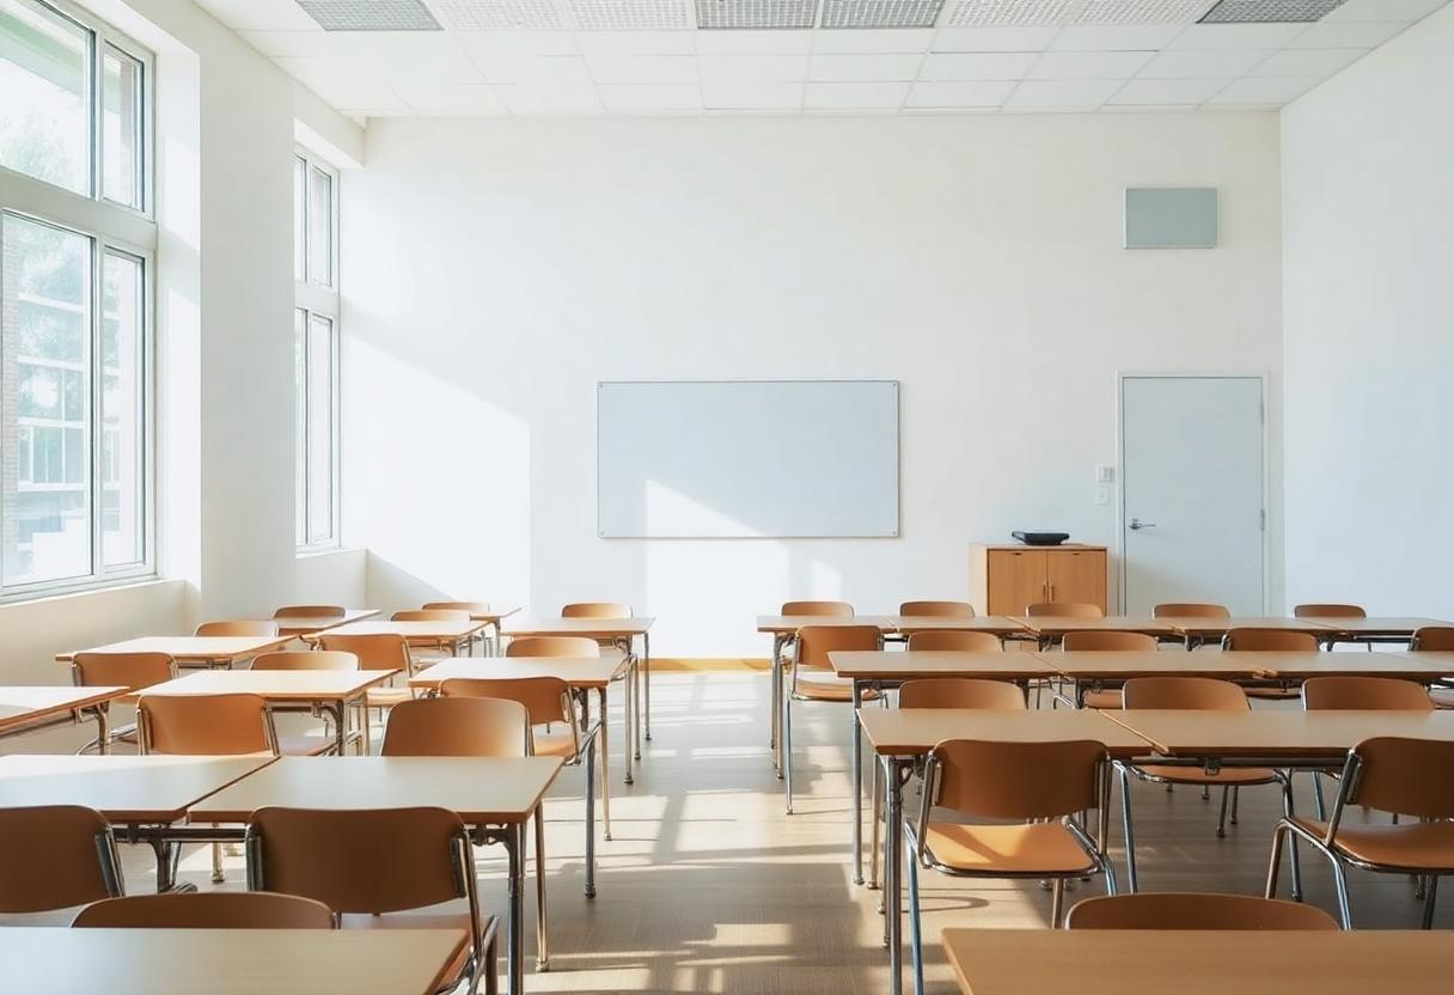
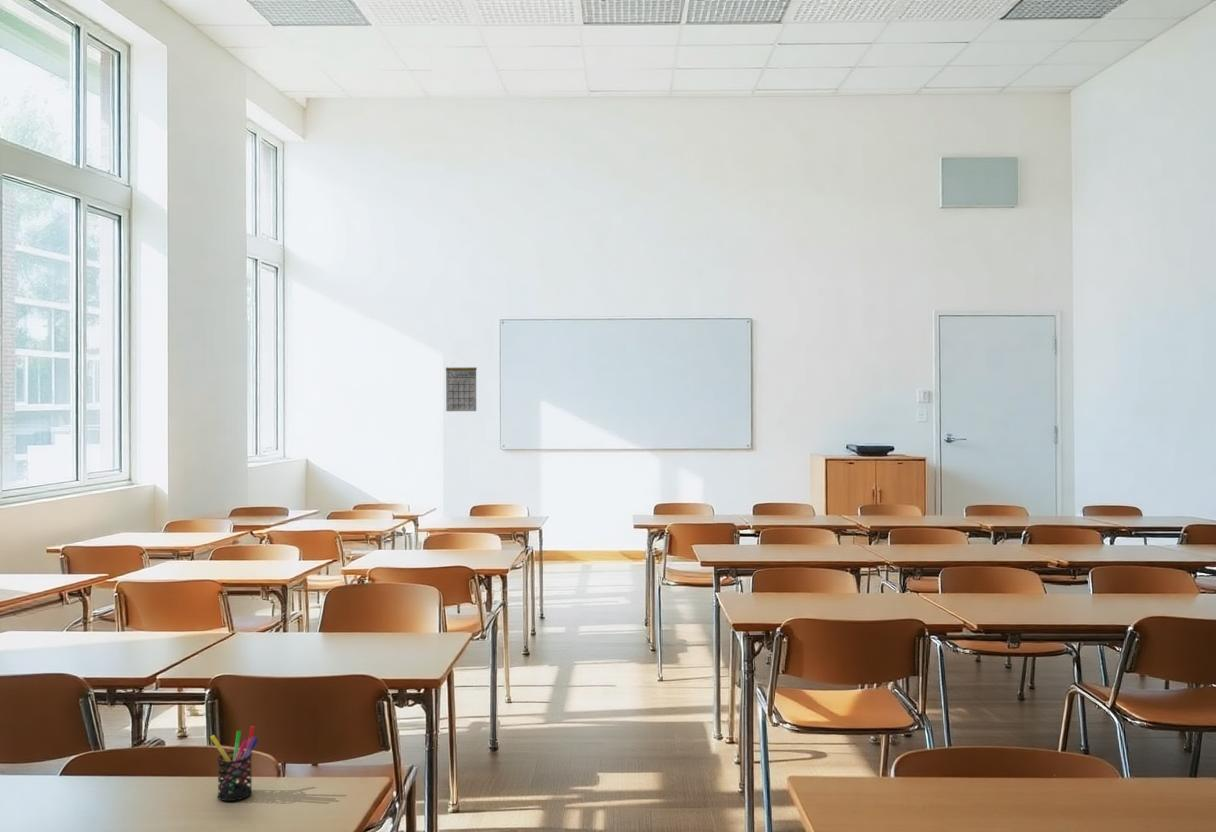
+ calendar [445,358,478,412]
+ pen holder [209,725,259,802]
